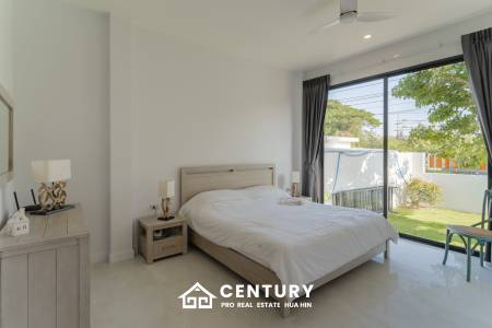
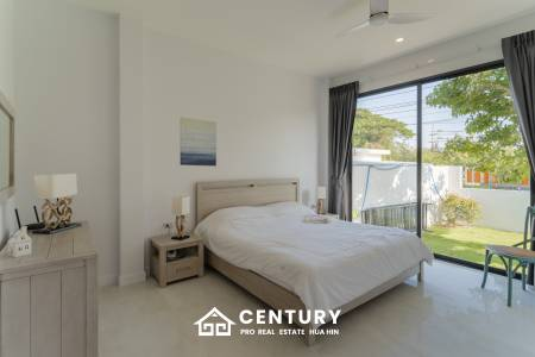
+ wall art [180,115,218,167]
